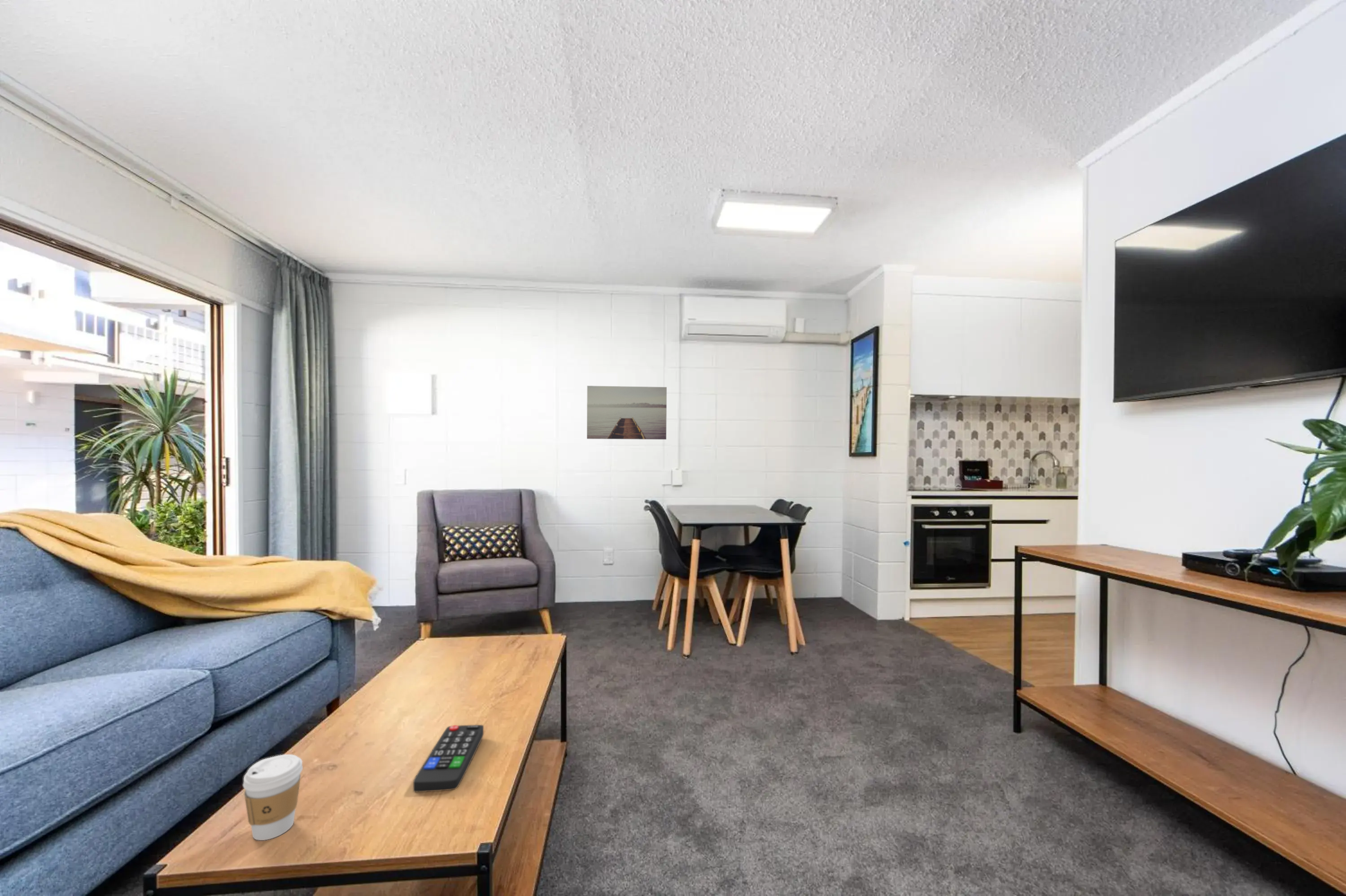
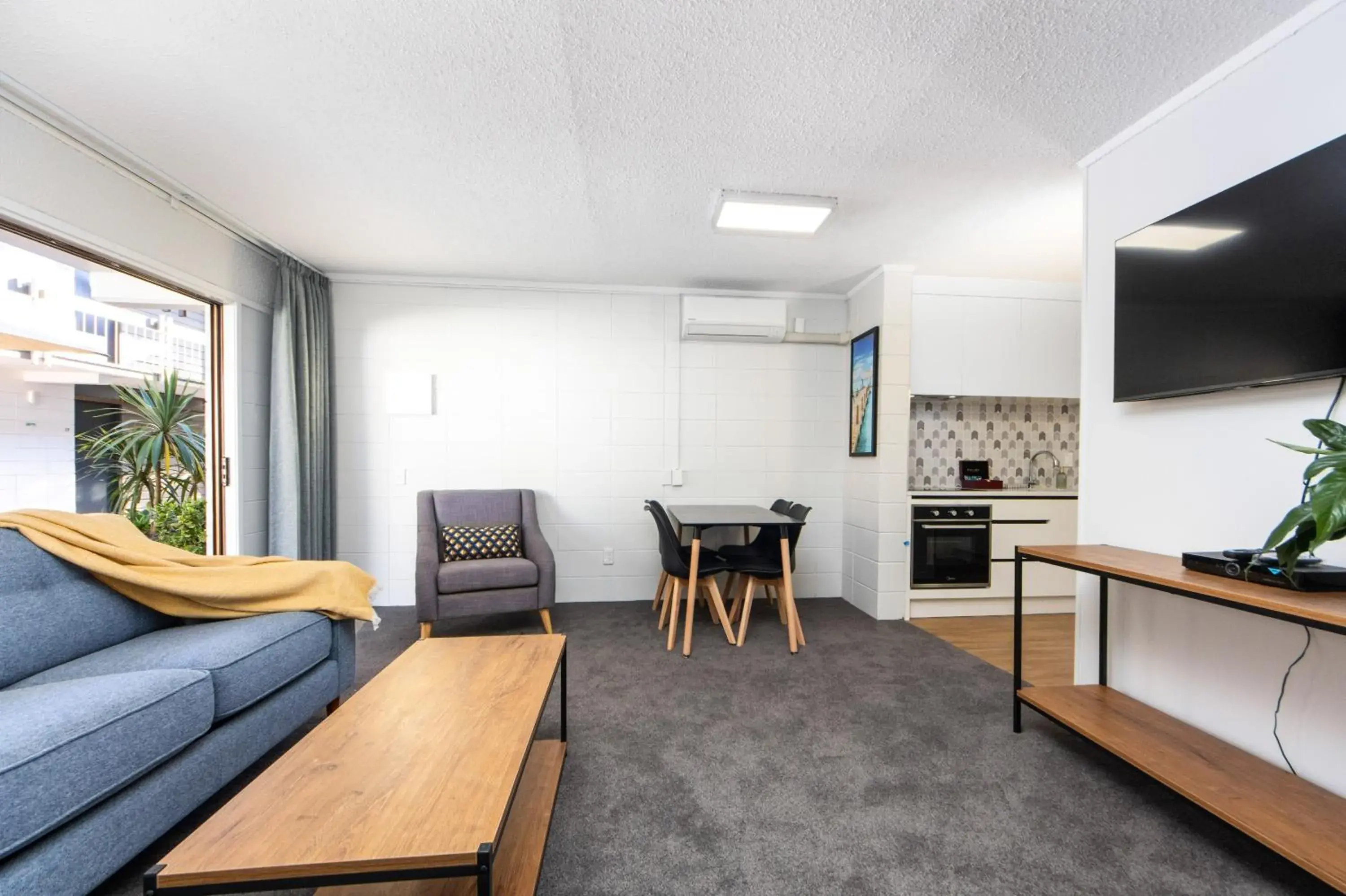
- wall art [586,385,667,440]
- coffee cup [243,754,303,841]
- remote control [413,724,484,792]
